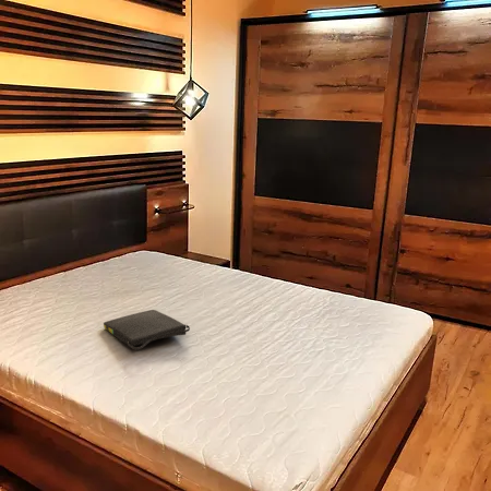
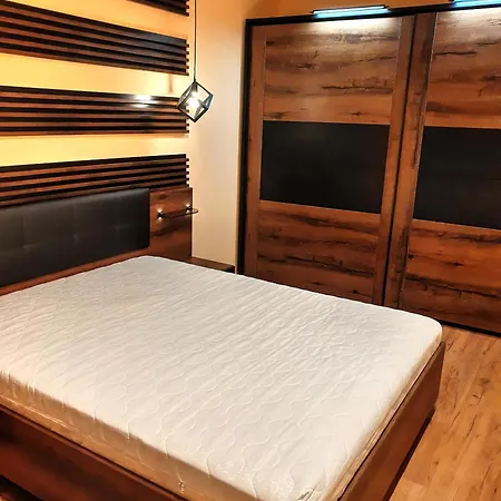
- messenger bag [103,309,191,351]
